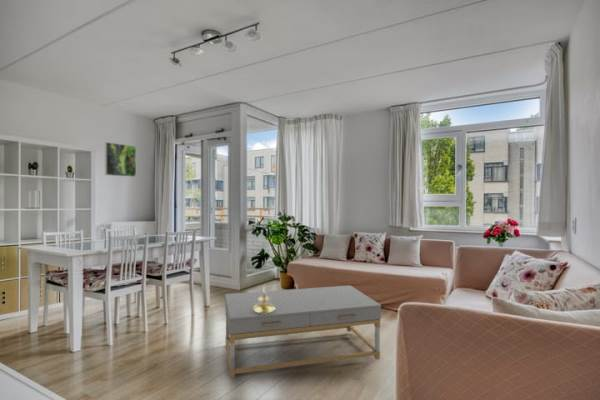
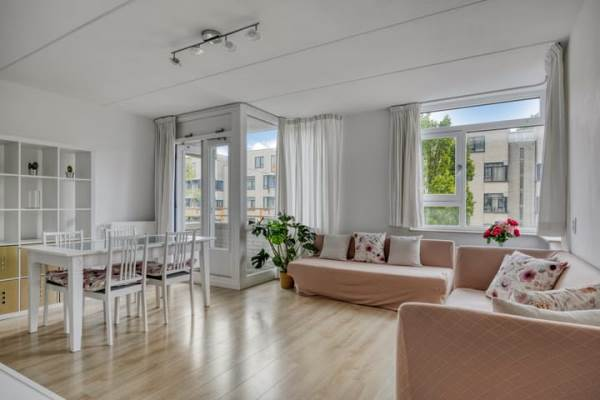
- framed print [104,141,137,178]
- coffee table [224,284,382,379]
- candle holder [254,285,274,314]
